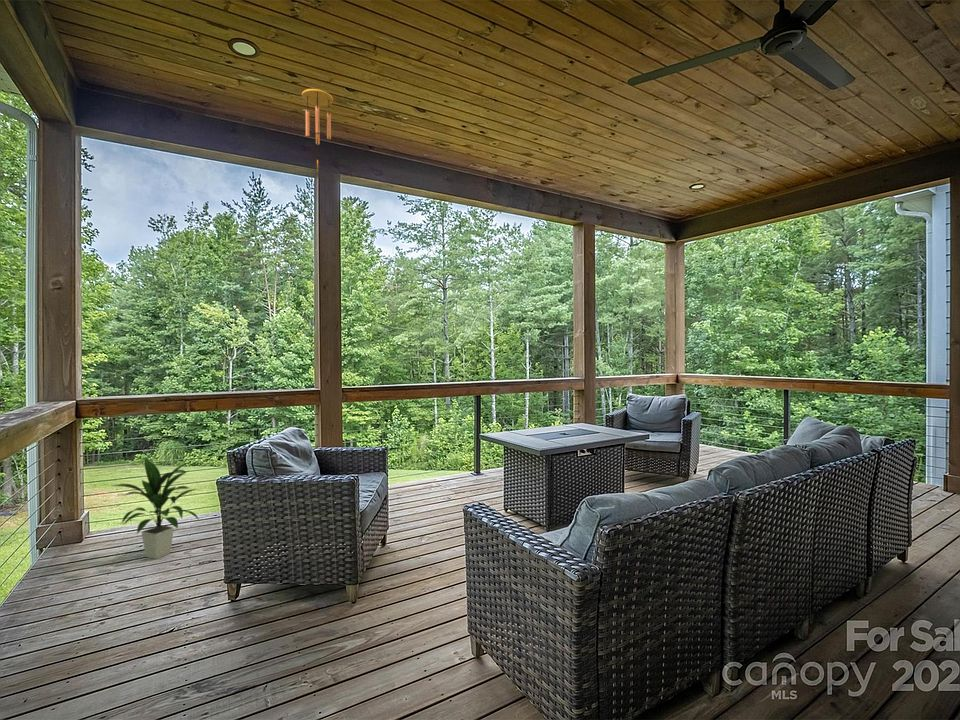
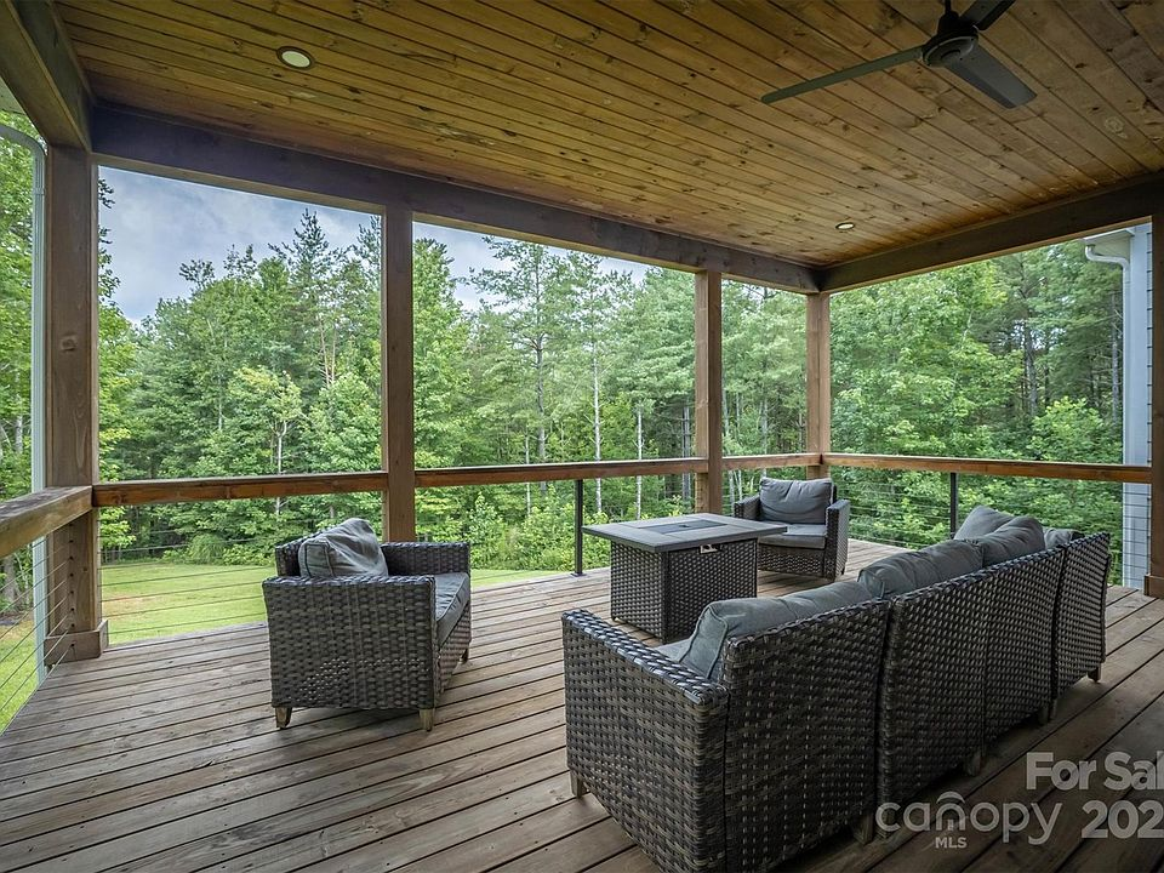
- wind chime [301,88,334,173]
- indoor plant [112,456,200,560]
